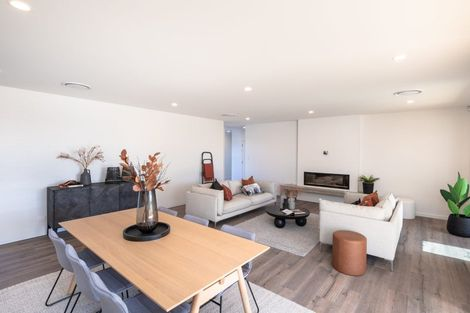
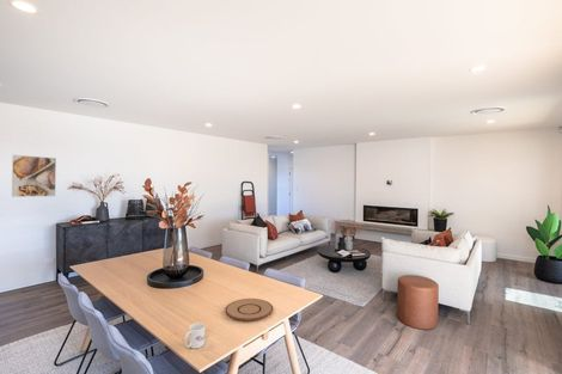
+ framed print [11,154,57,198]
+ plate [224,298,274,321]
+ mug [183,321,206,350]
